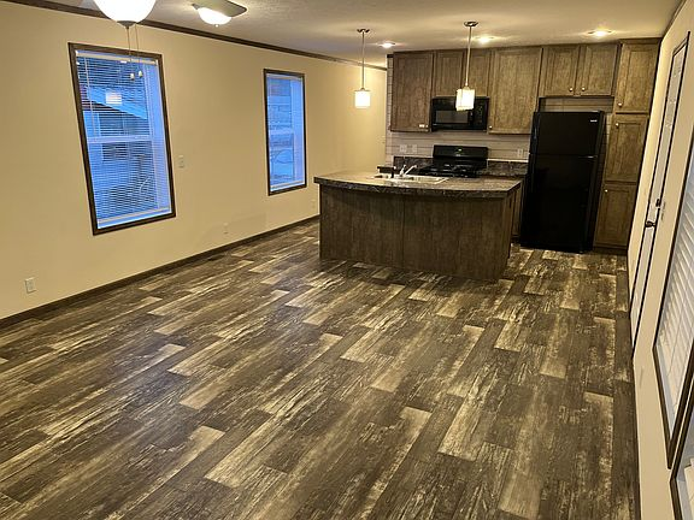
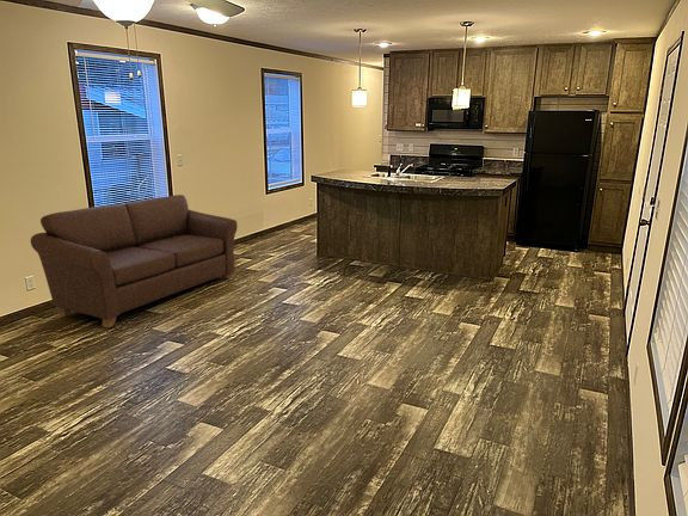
+ sofa [30,194,239,328]
